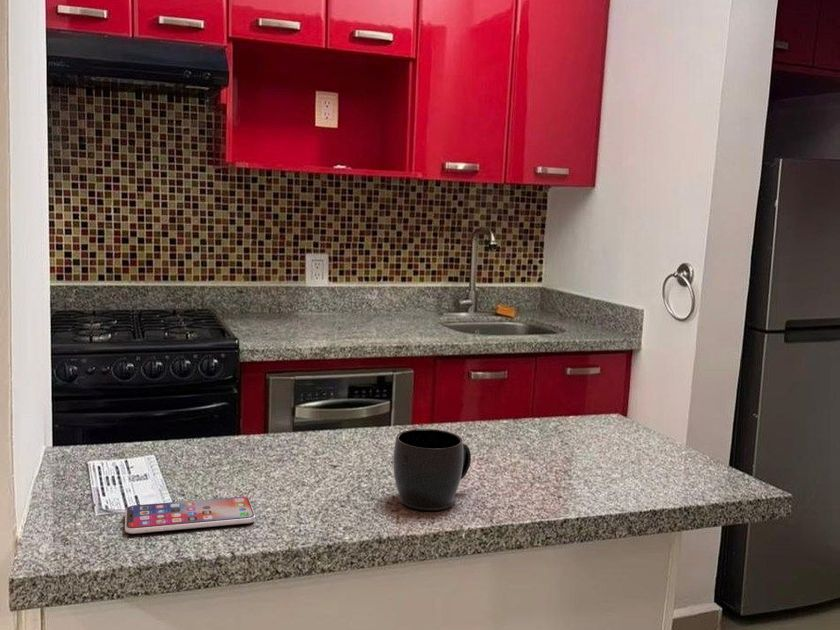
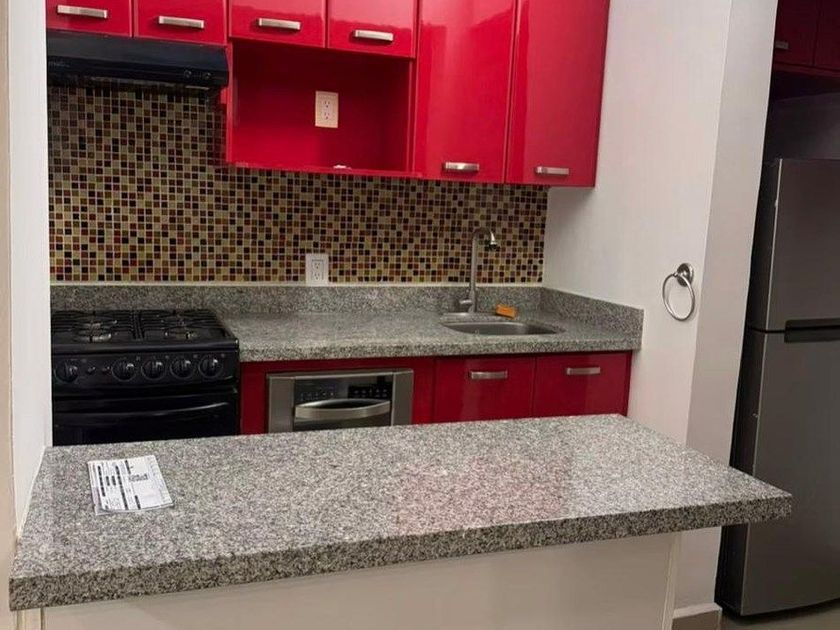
- mug [392,428,472,512]
- smartphone [124,496,256,535]
